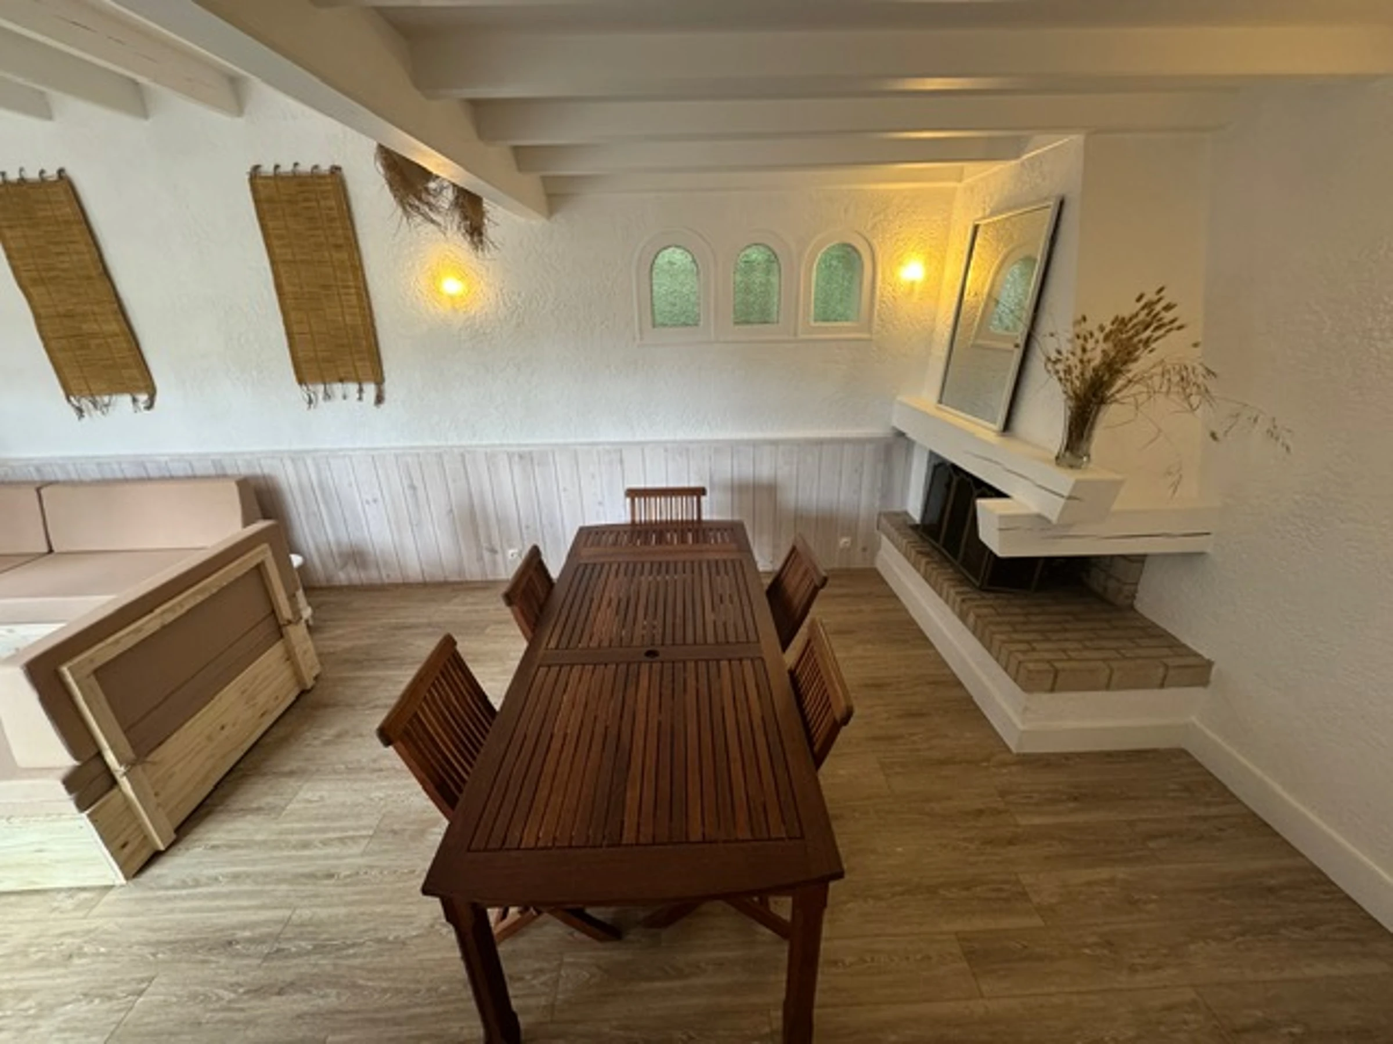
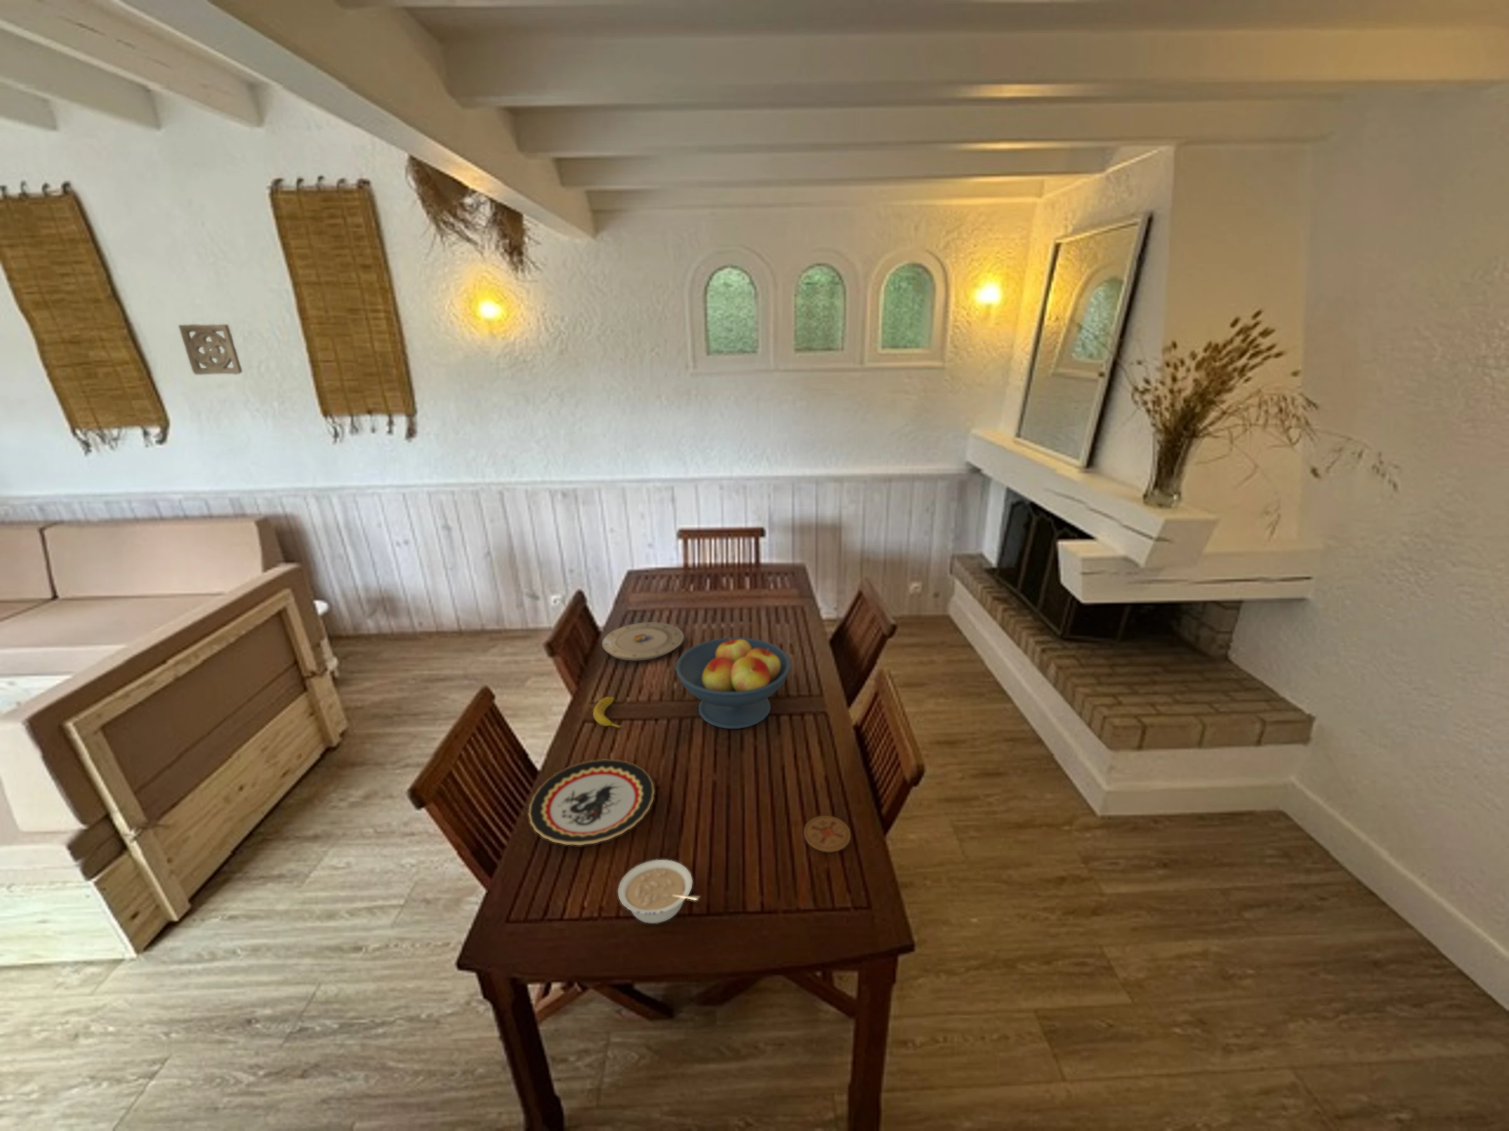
+ fruit bowl [675,637,791,729]
+ wall ornament [178,323,242,375]
+ coaster [803,815,851,853]
+ banana [592,696,623,728]
+ legume [618,859,701,924]
+ plate [528,758,655,846]
+ plate [601,621,684,661]
